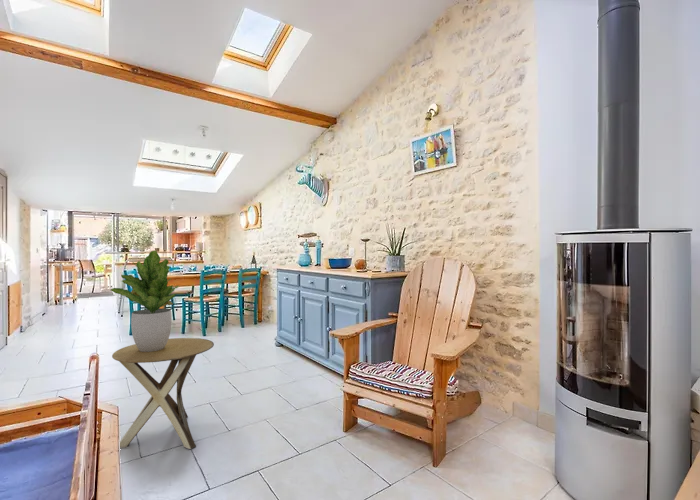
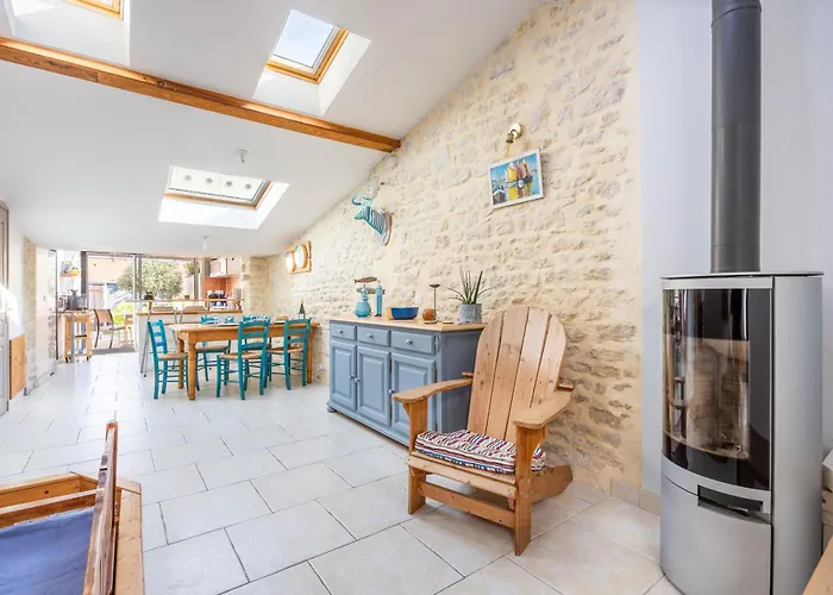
- potted plant [109,249,181,352]
- side table [111,337,215,450]
